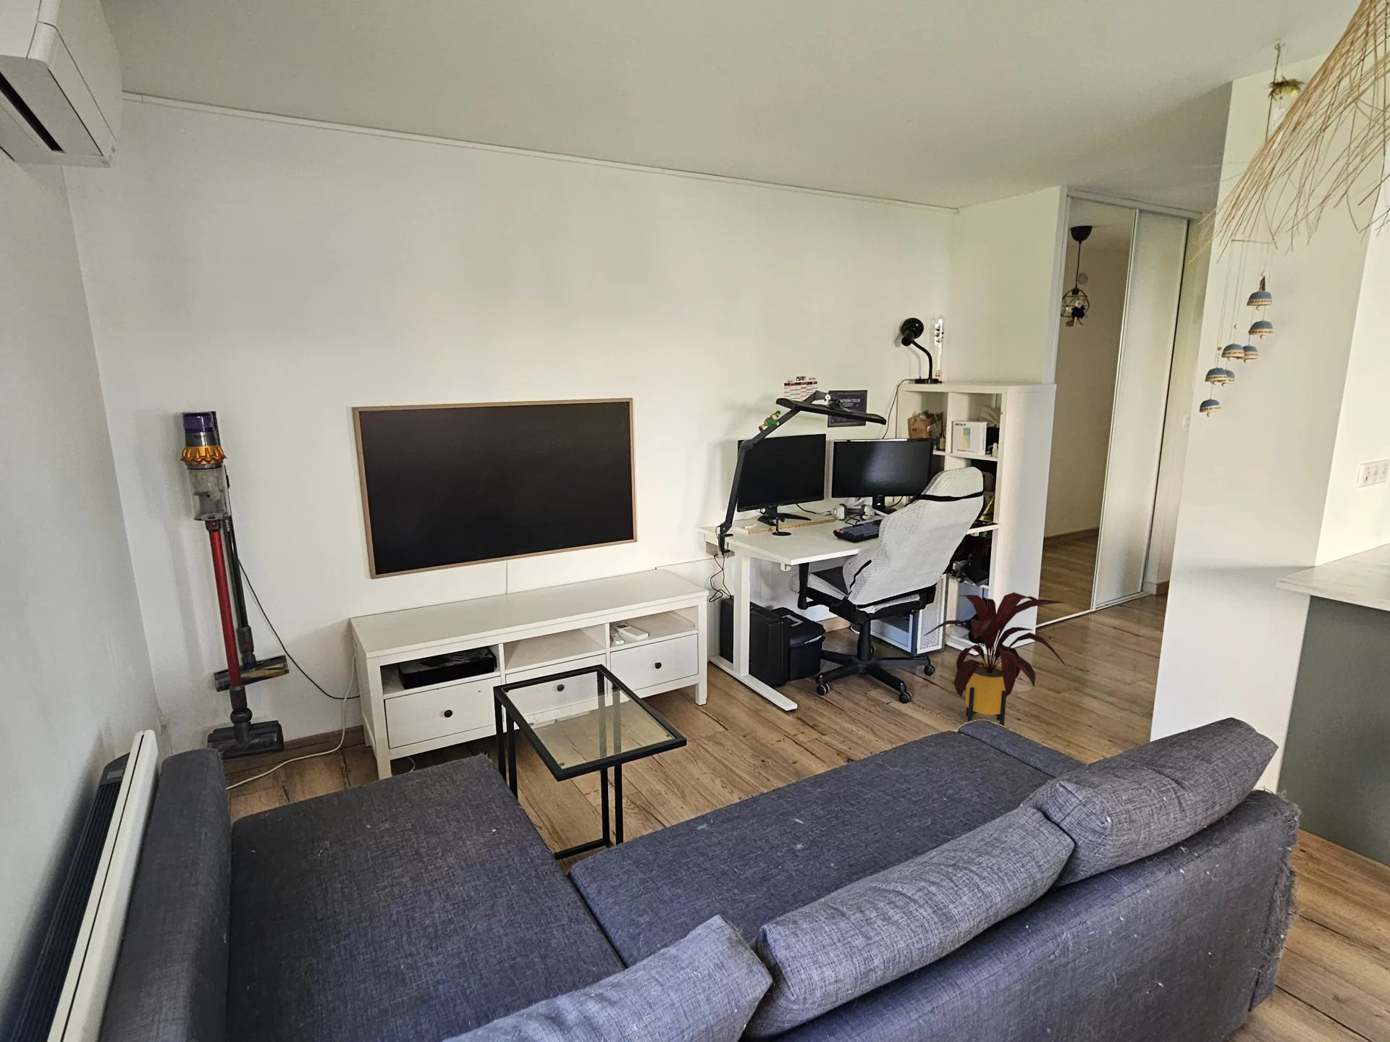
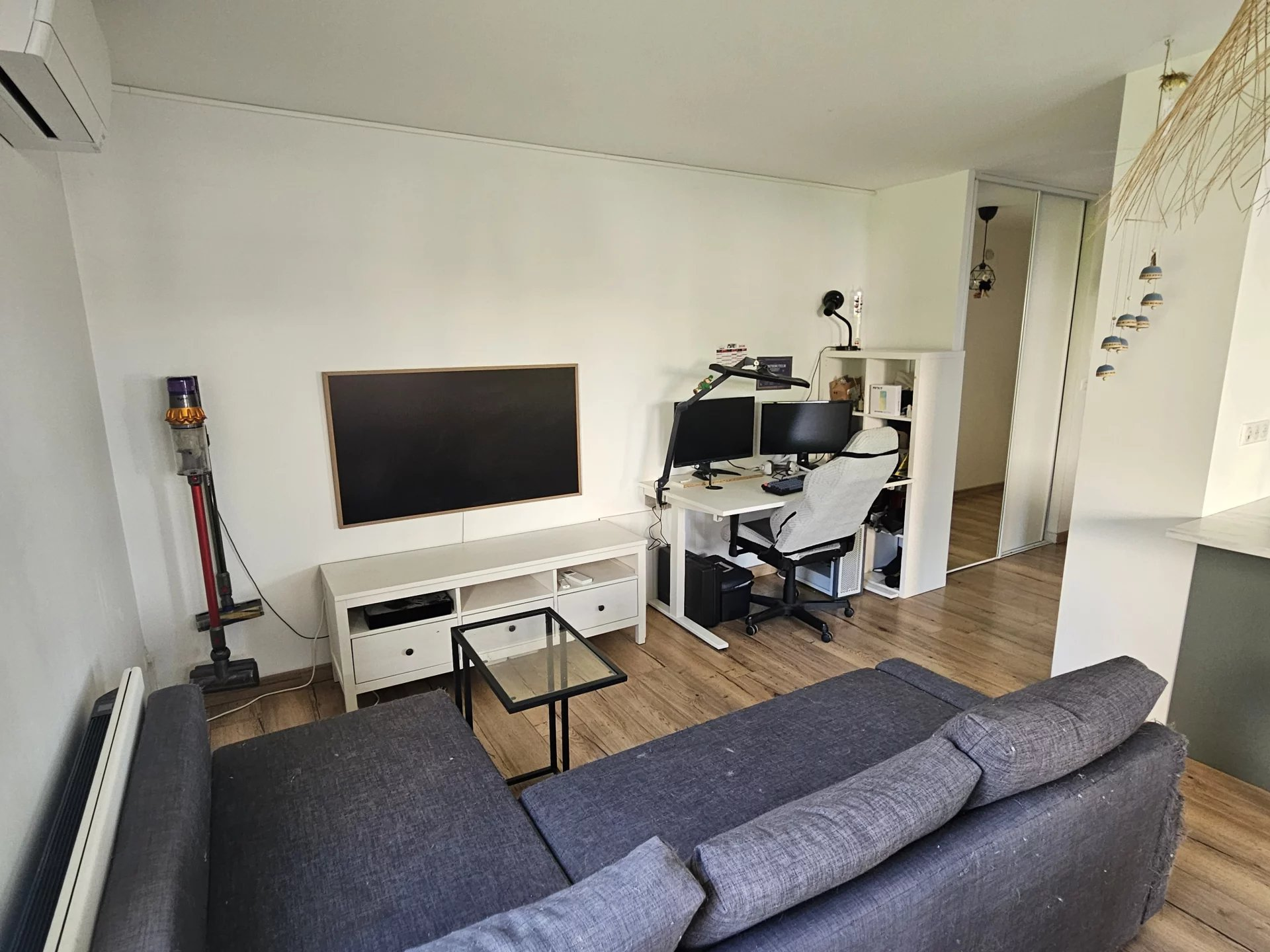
- house plant [923,591,1066,727]
